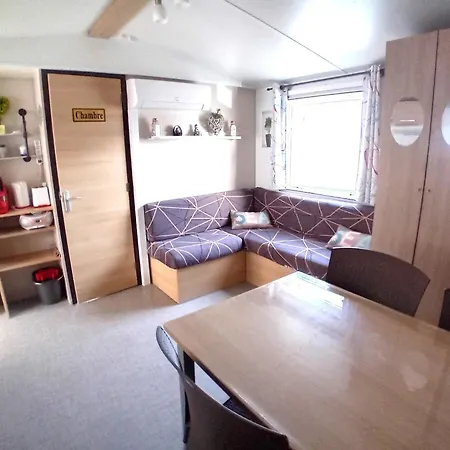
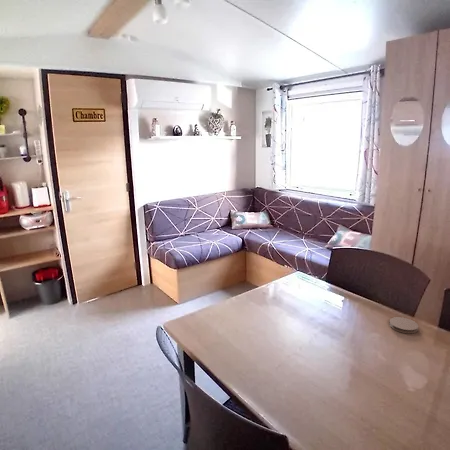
+ coaster [389,316,419,334]
